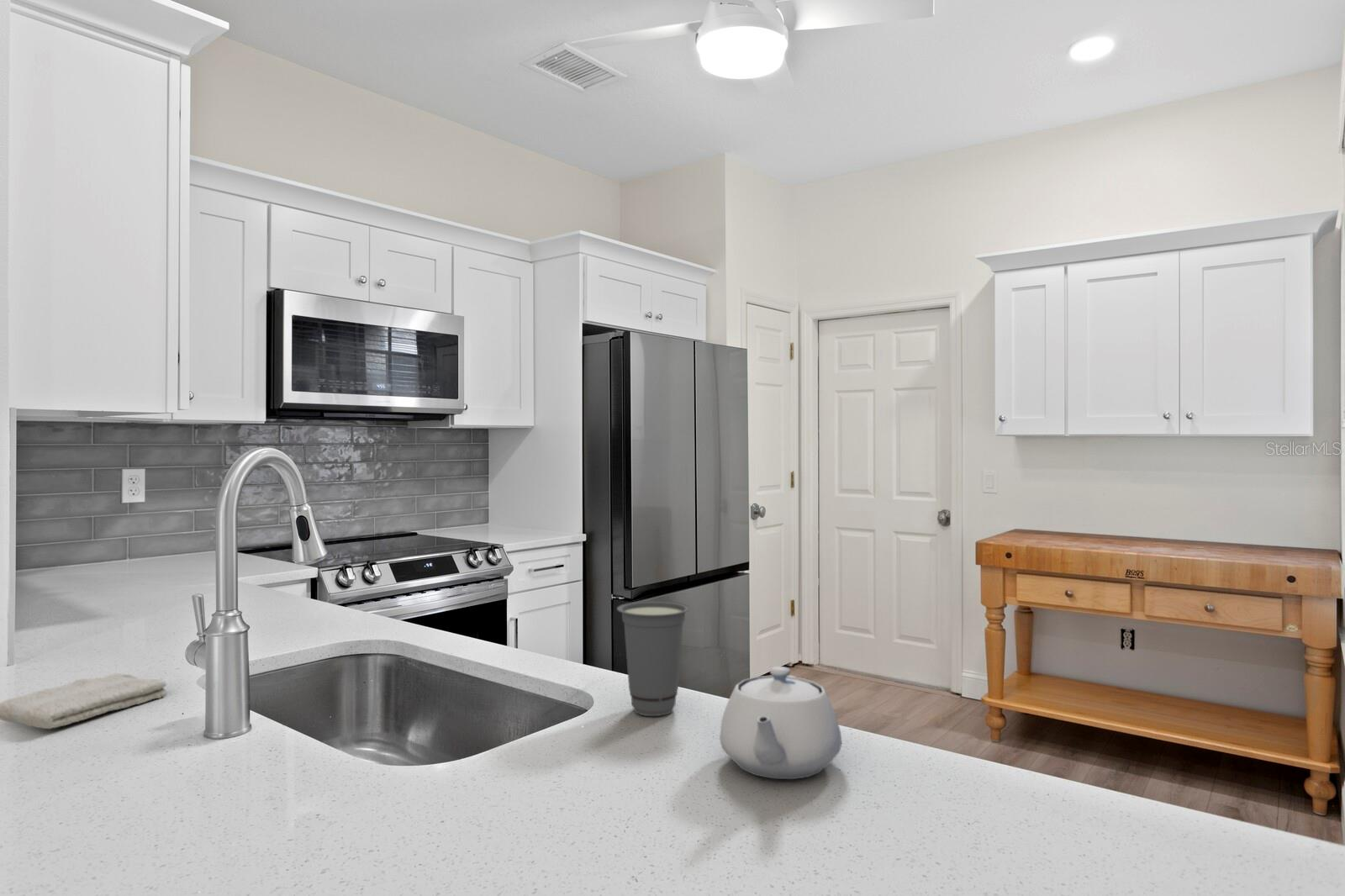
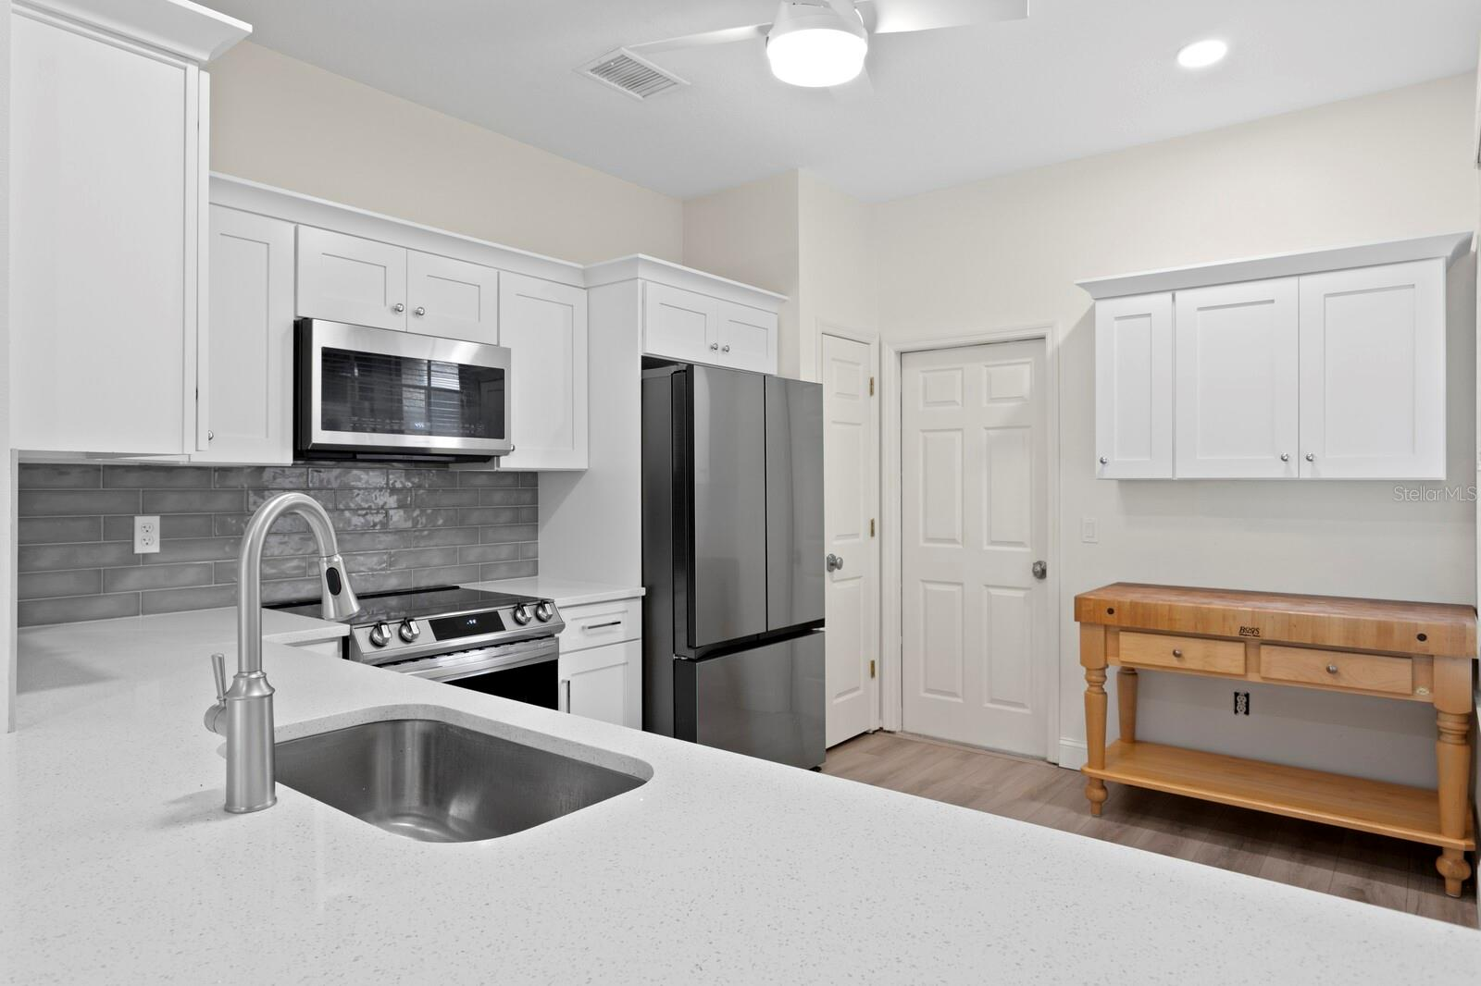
- washcloth [0,673,168,730]
- teapot [719,666,843,780]
- cup [616,600,691,717]
